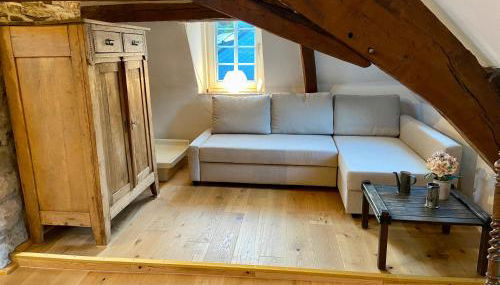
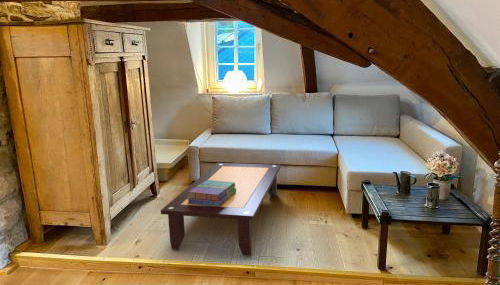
+ books [187,180,236,207]
+ coffee table [160,162,282,257]
